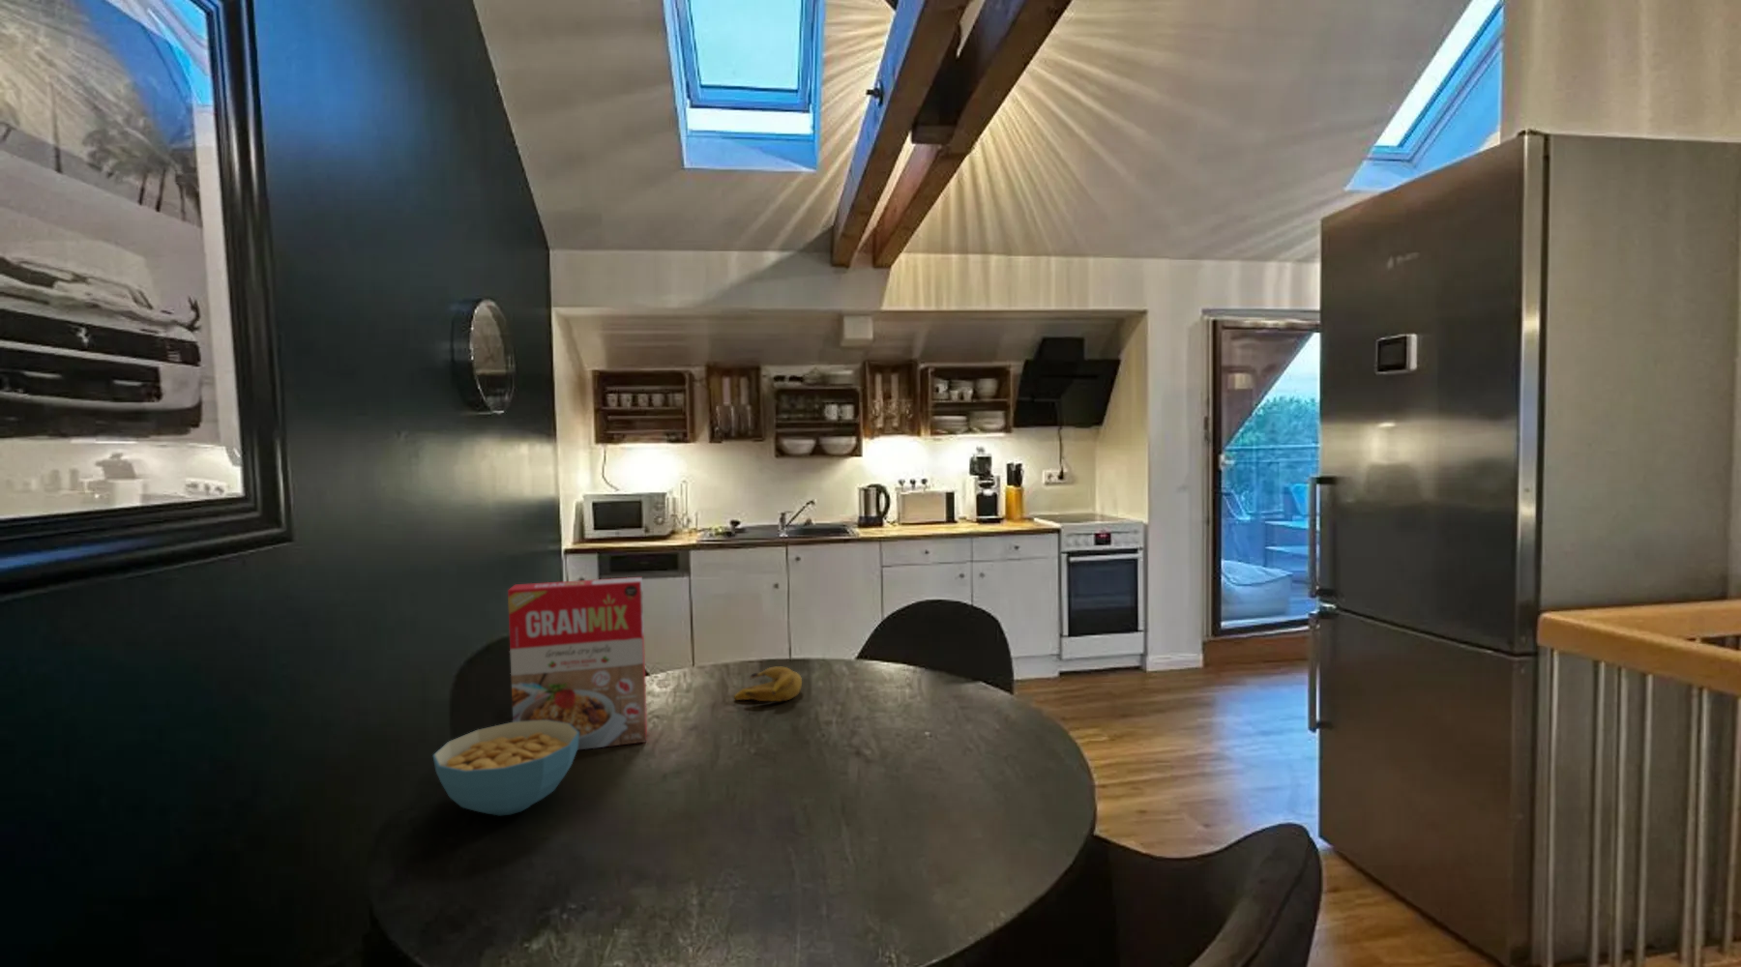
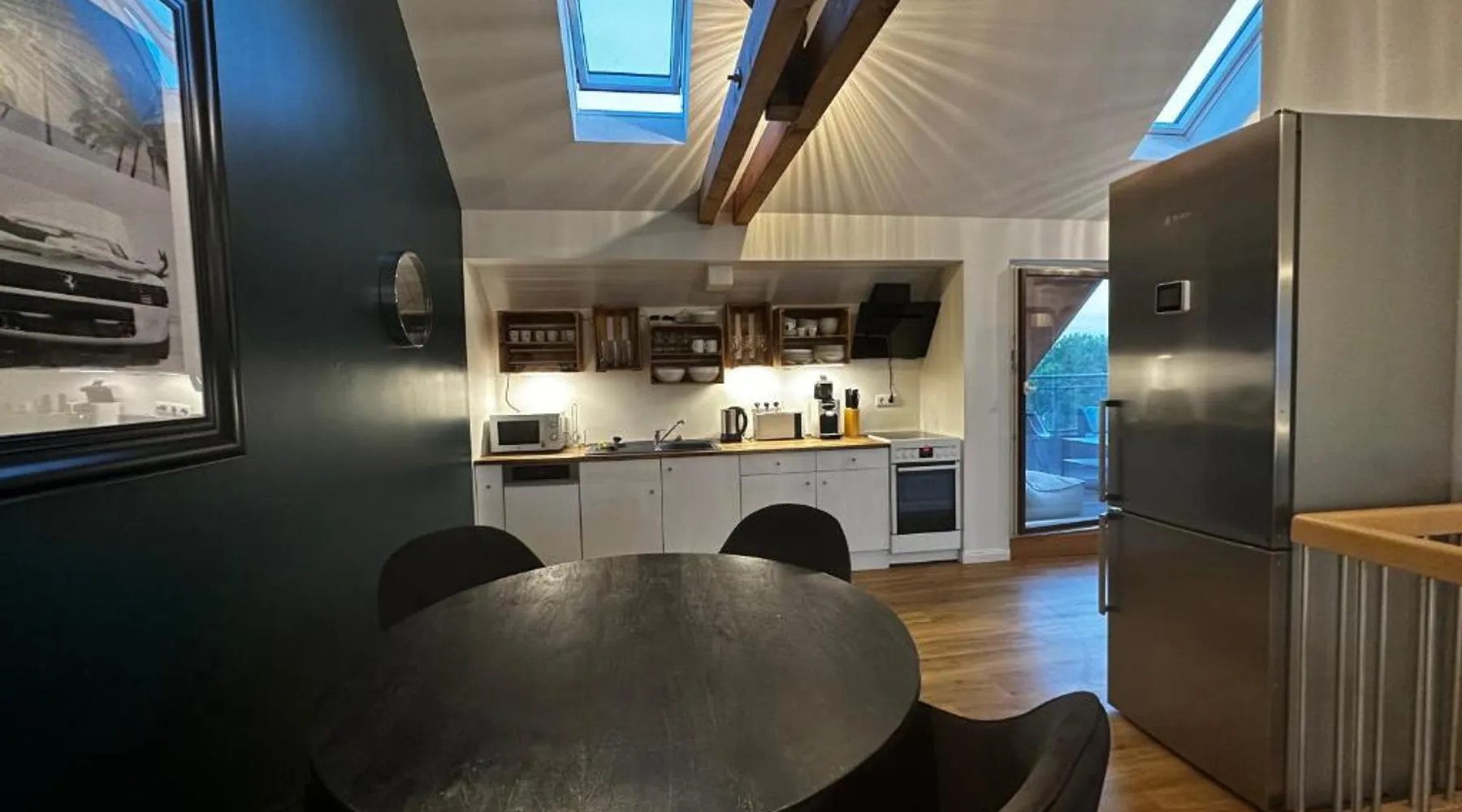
- cereal box [507,576,648,751]
- cereal bowl [431,719,580,816]
- banana [734,666,803,703]
